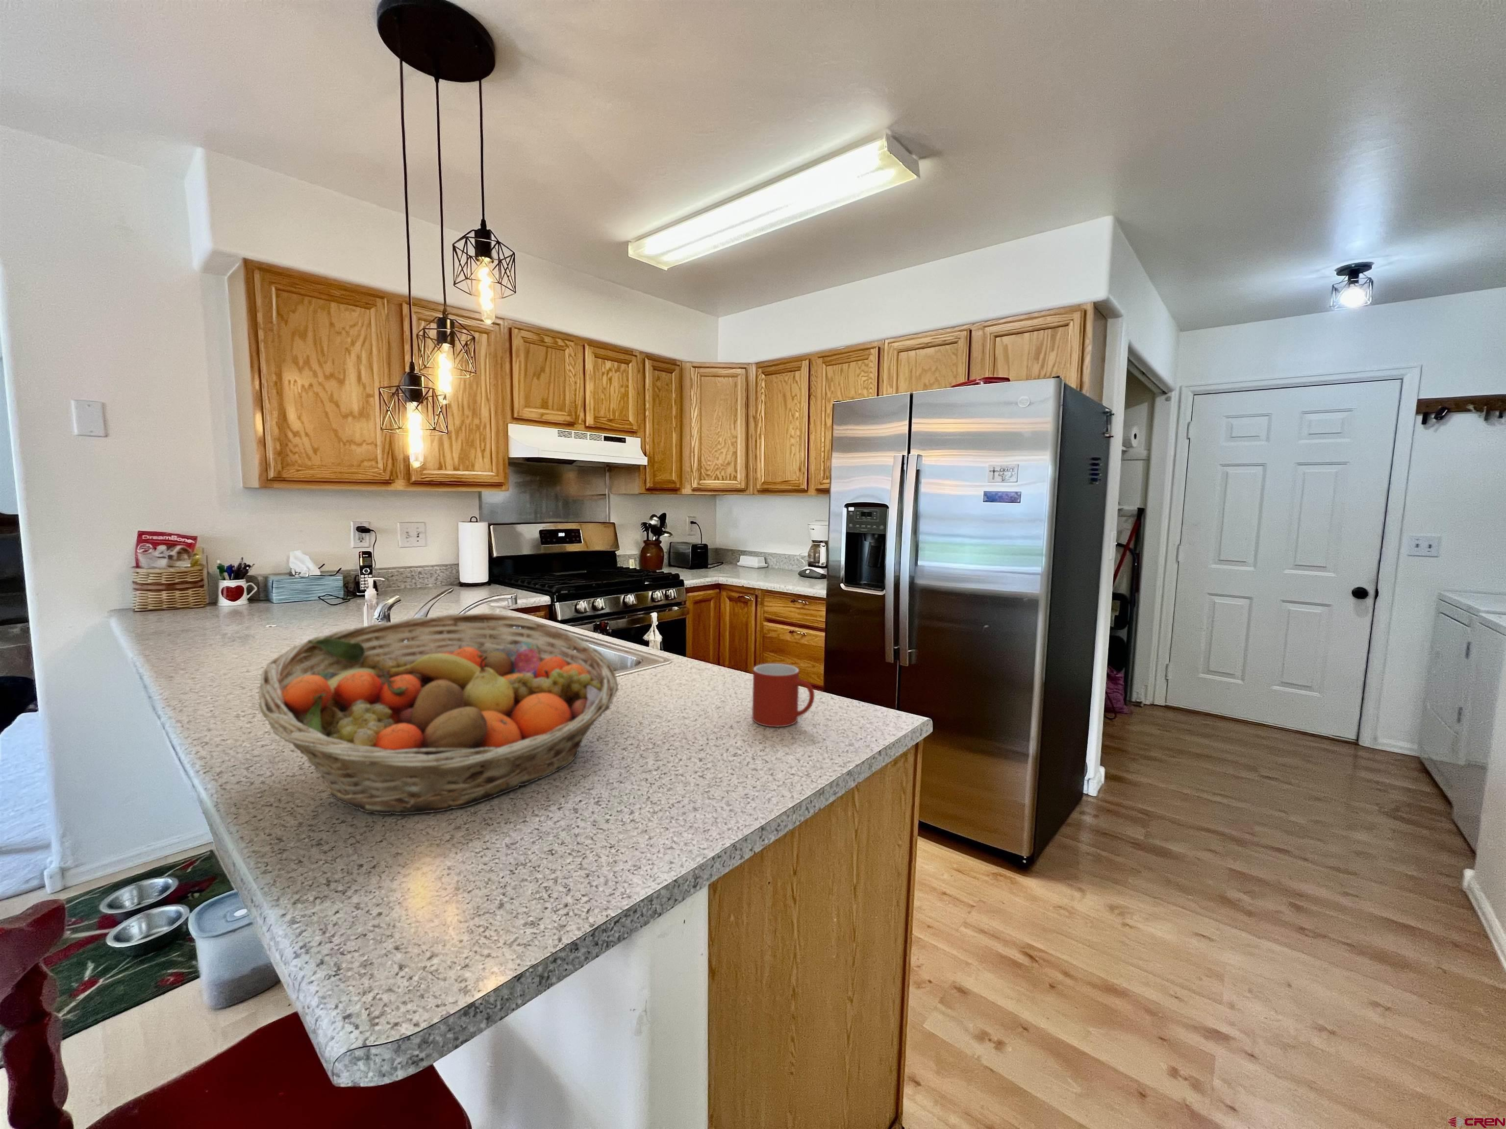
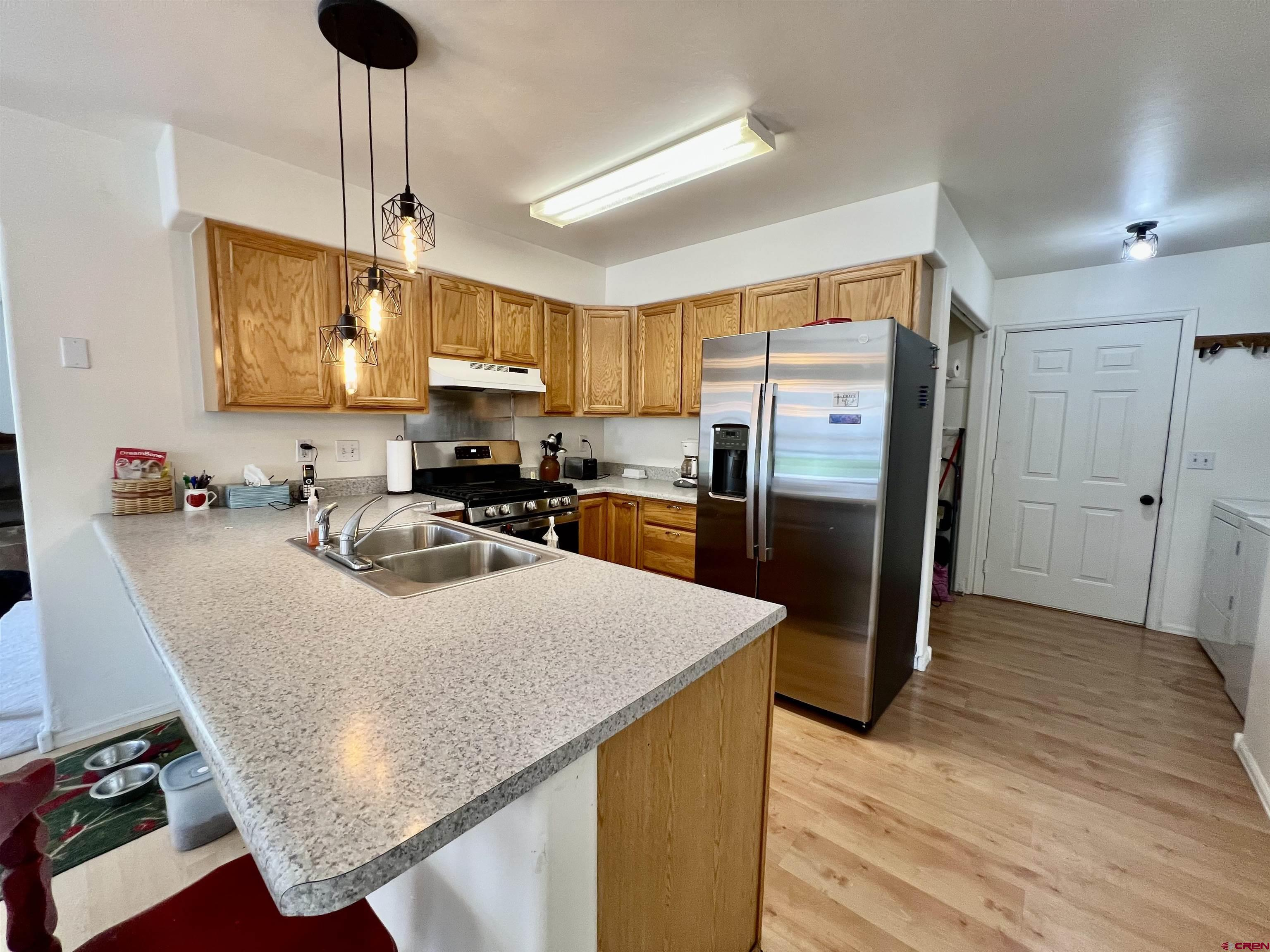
- fruit basket [259,612,619,815]
- mug [752,663,815,727]
